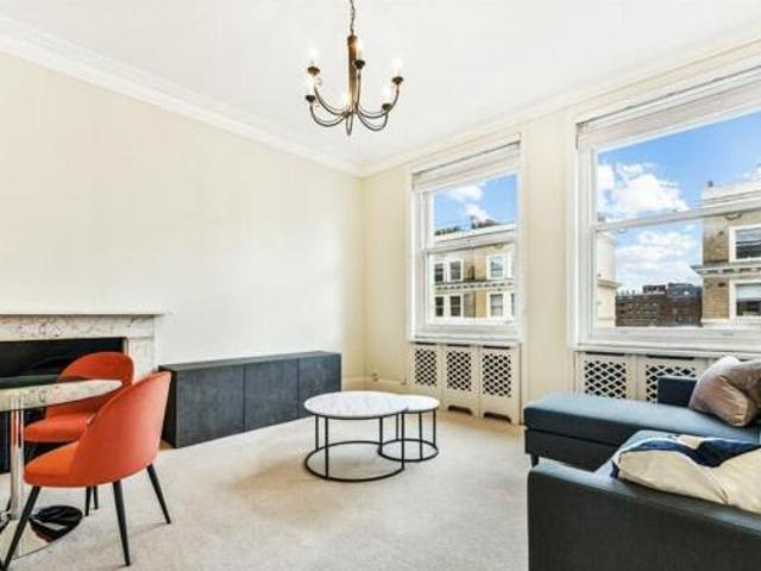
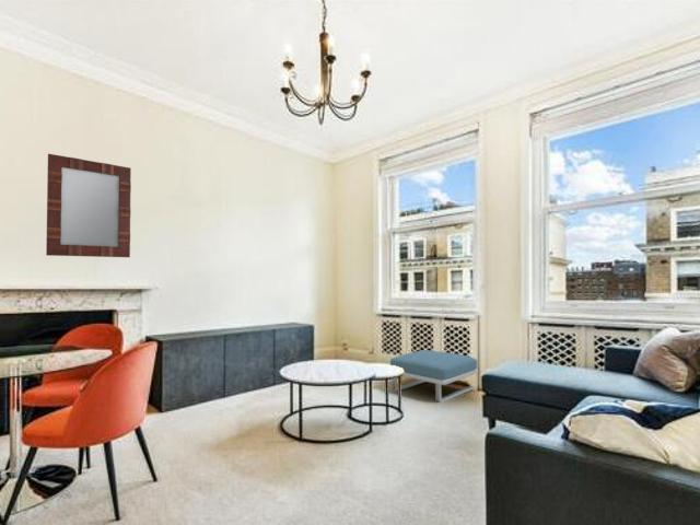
+ home mirror [45,153,132,258]
+ footstool [389,349,478,404]
